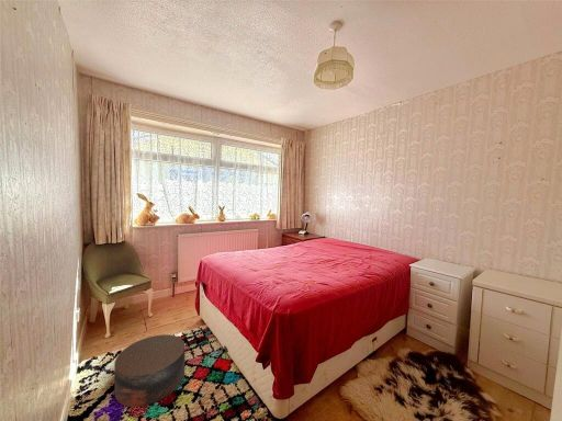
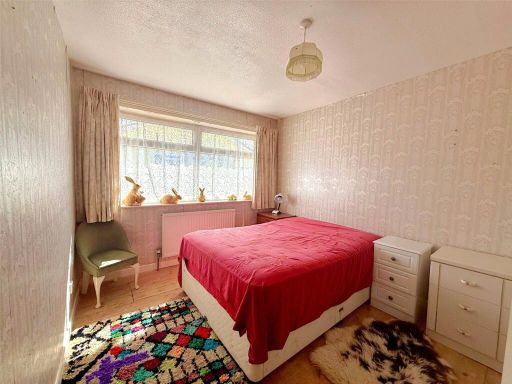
- stool [113,333,186,408]
